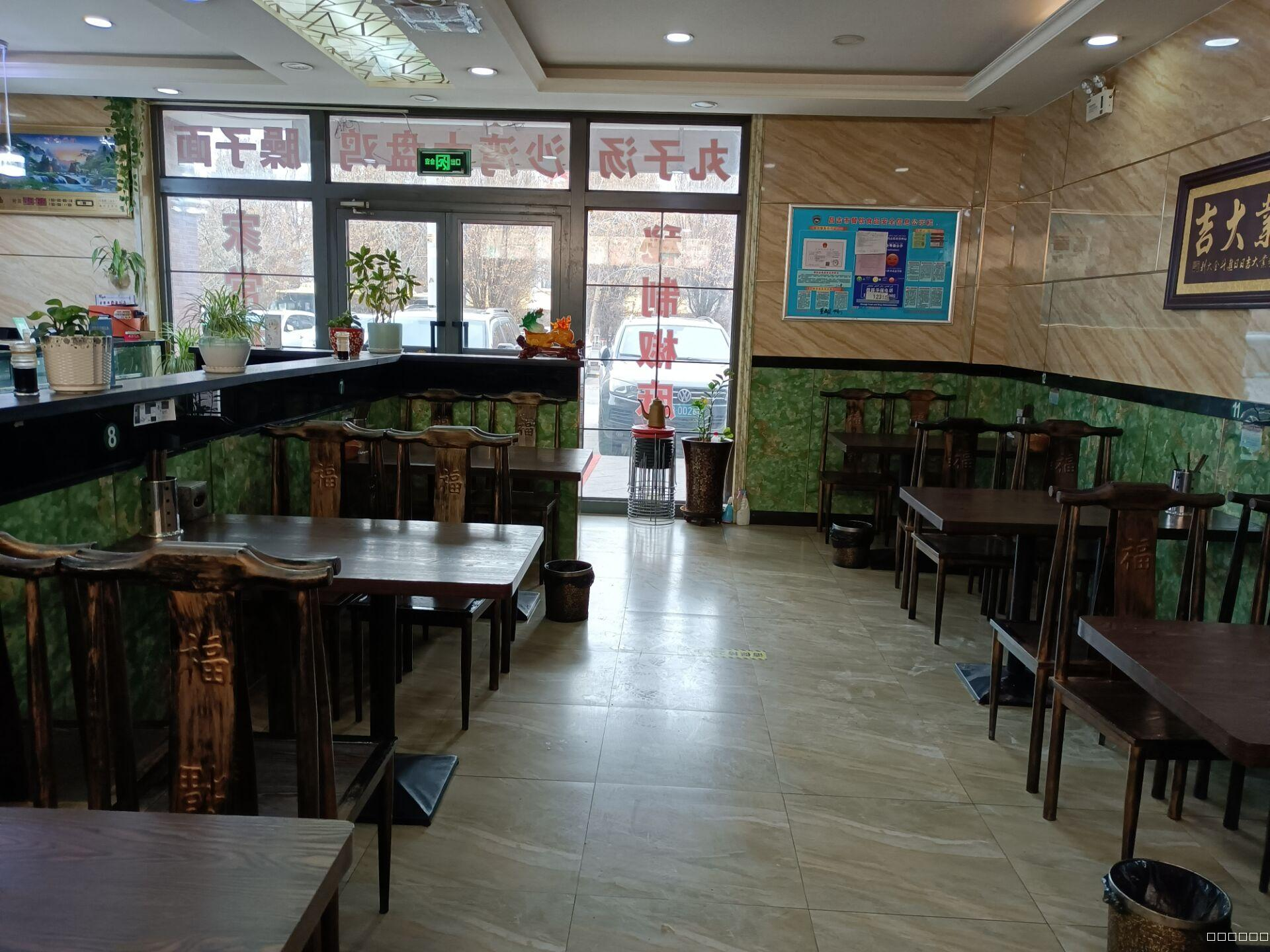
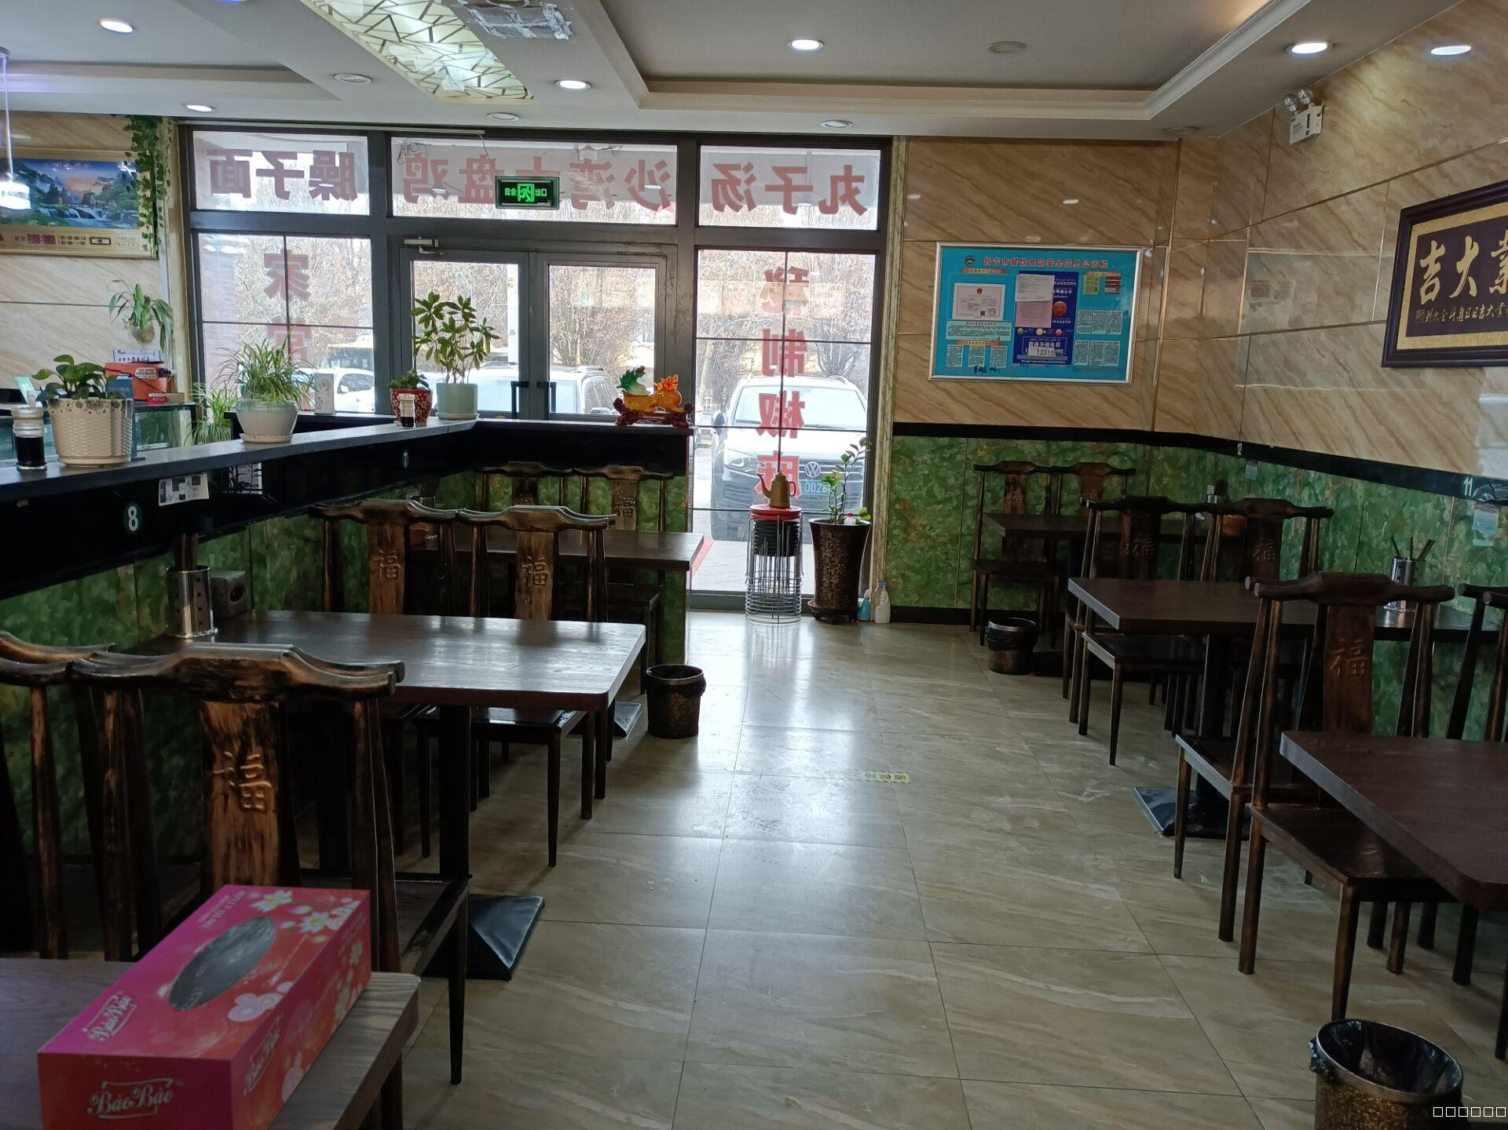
+ tissue box [36,883,373,1130]
